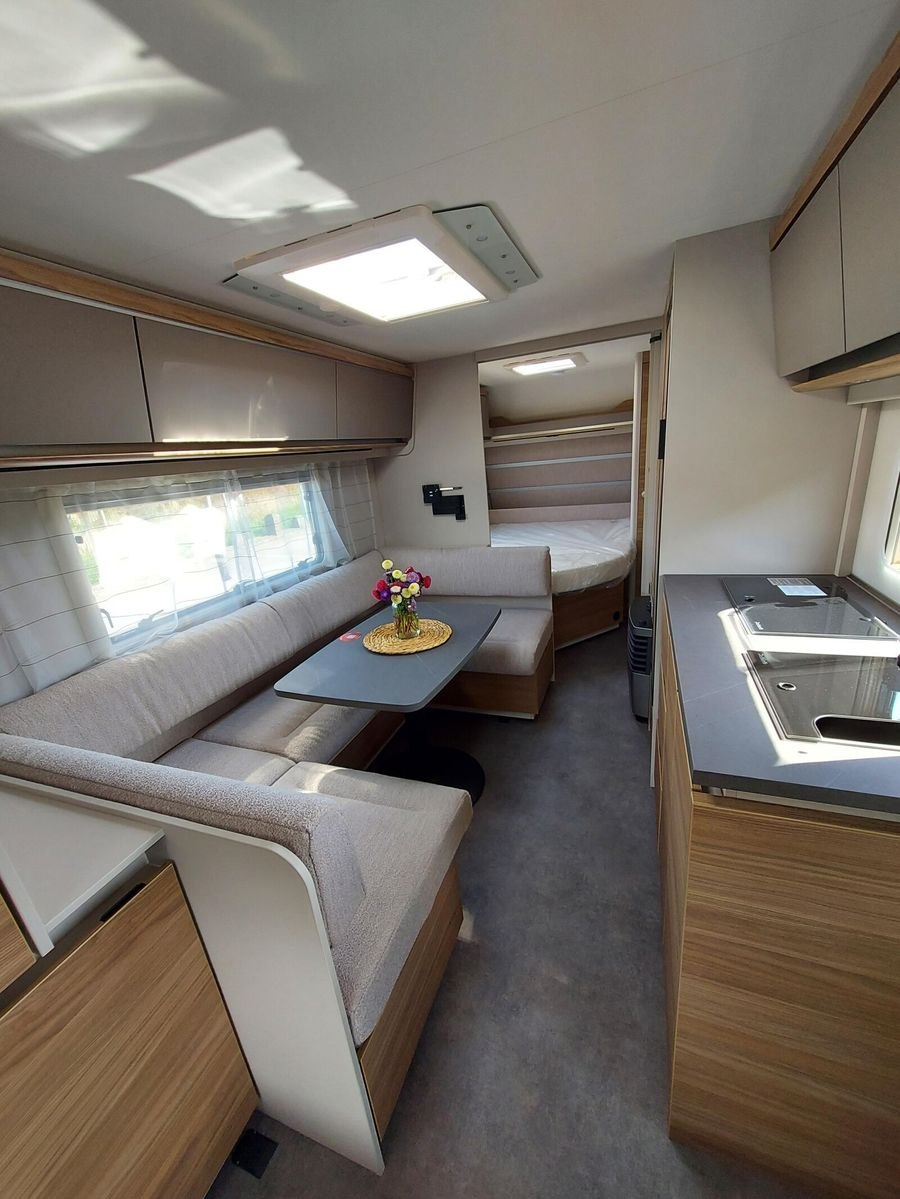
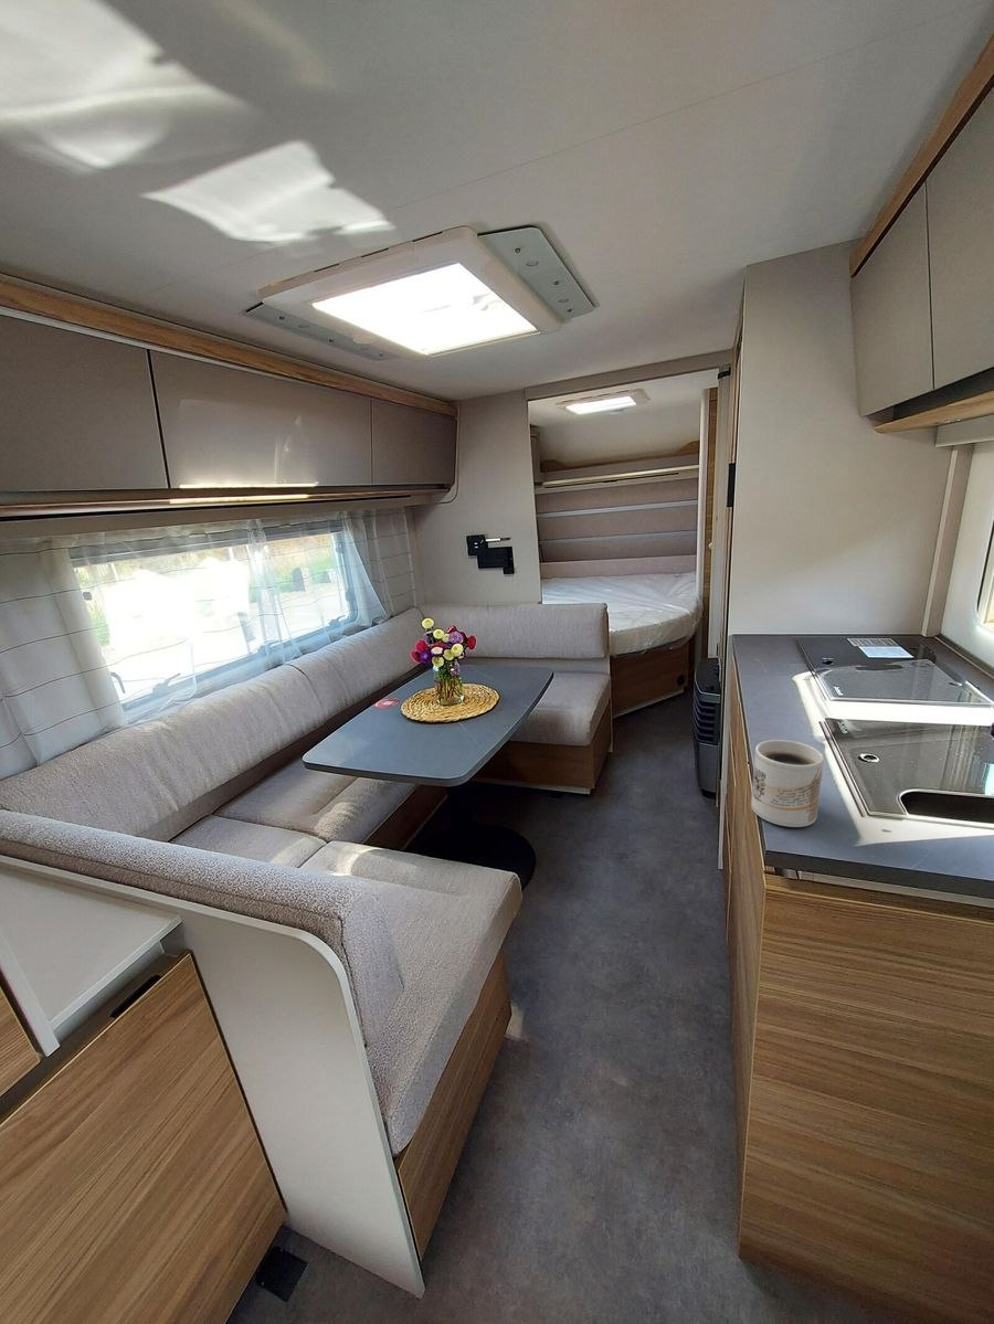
+ mug [750,739,825,828]
